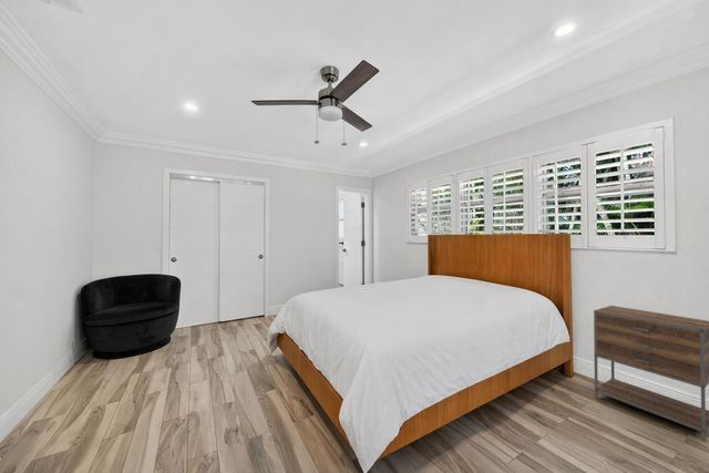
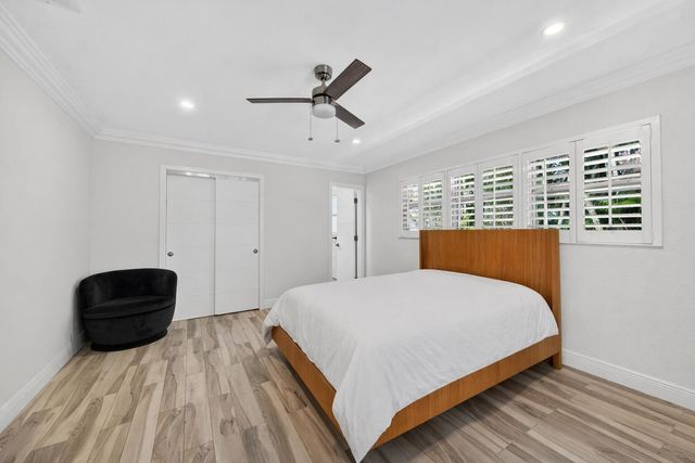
- nightstand [593,305,709,443]
